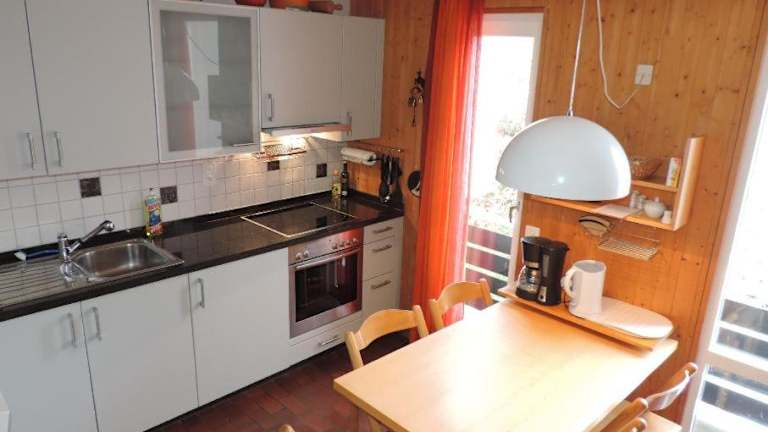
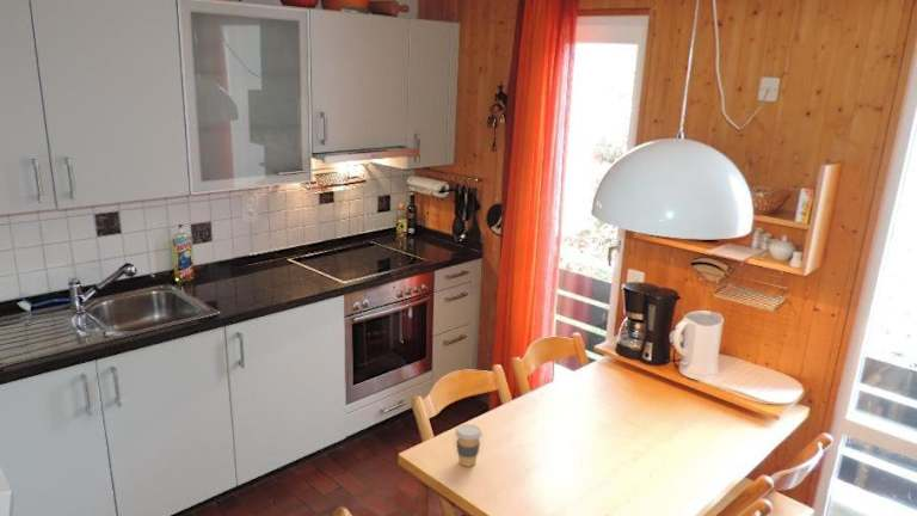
+ coffee cup [454,423,484,468]
